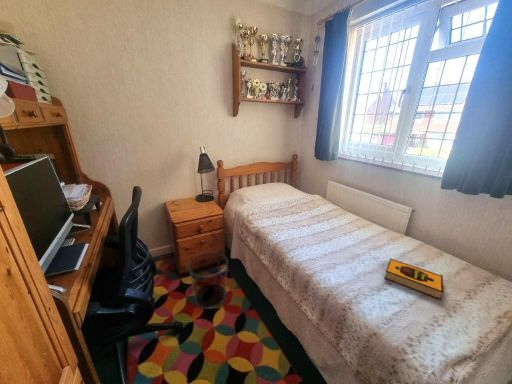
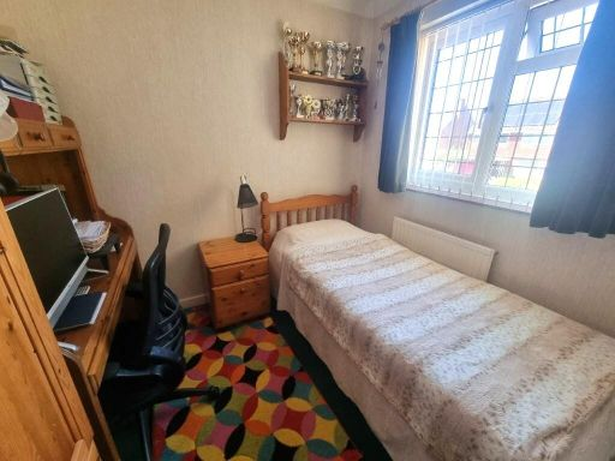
- hardback book [384,257,444,301]
- waste bin [187,251,229,310]
